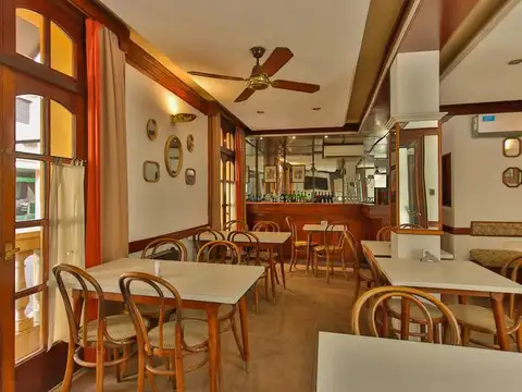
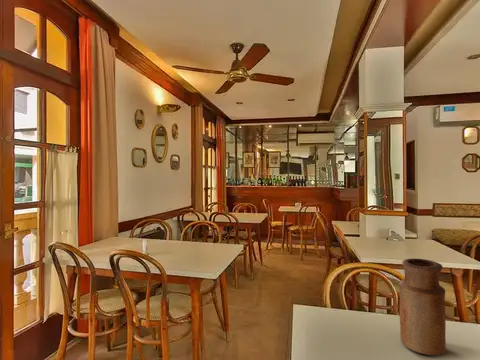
+ vase [398,258,447,356]
